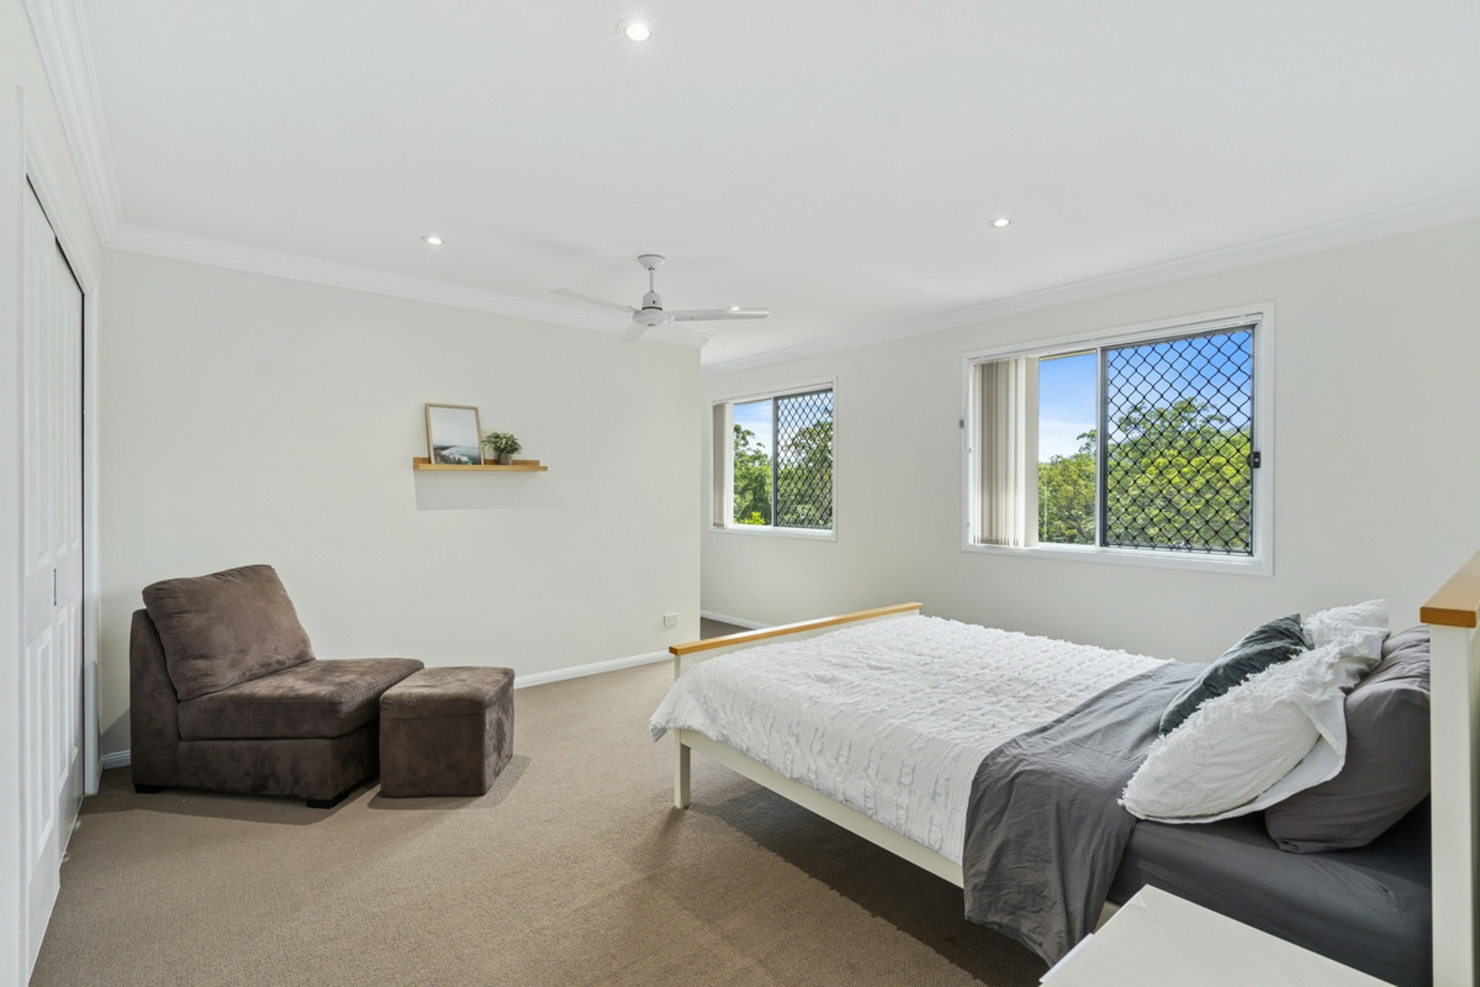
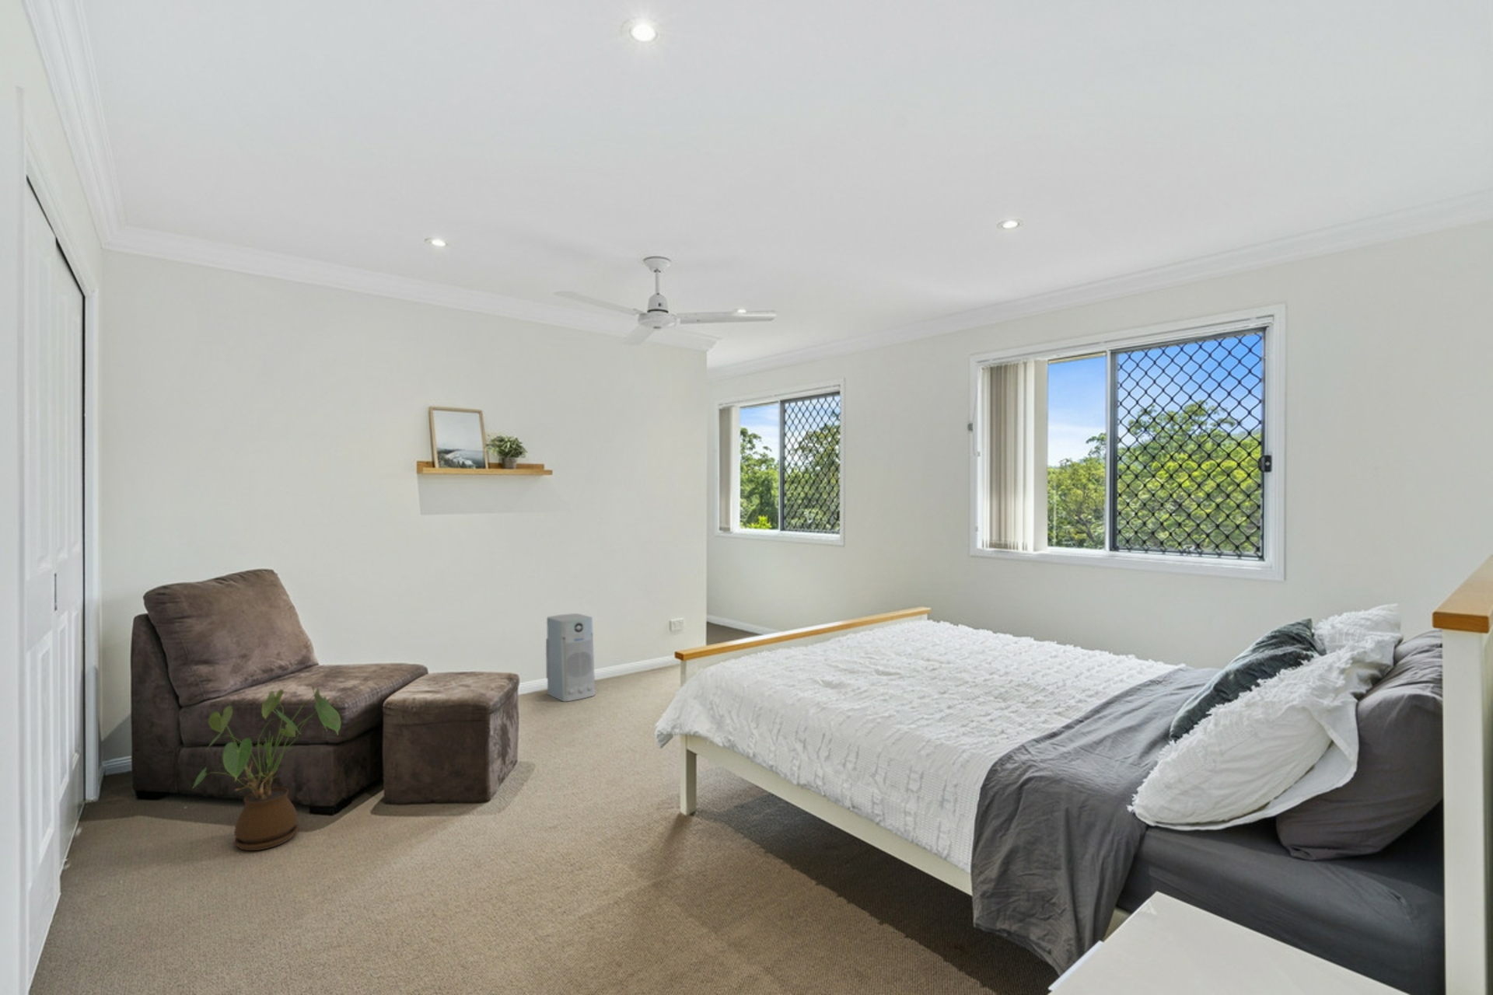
+ air purifier [545,613,595,703]
+ house plant [193,686,341,851]
